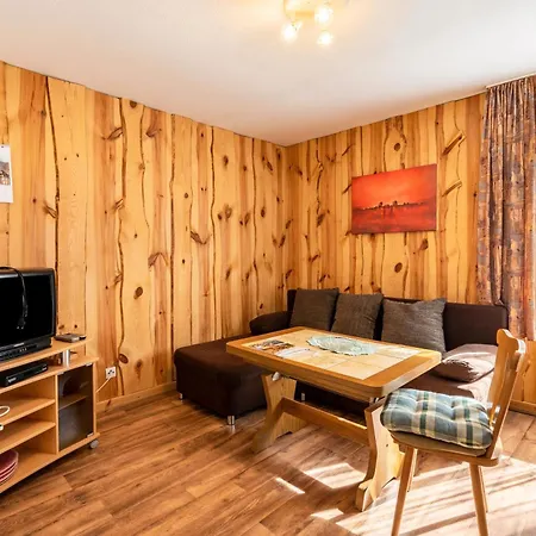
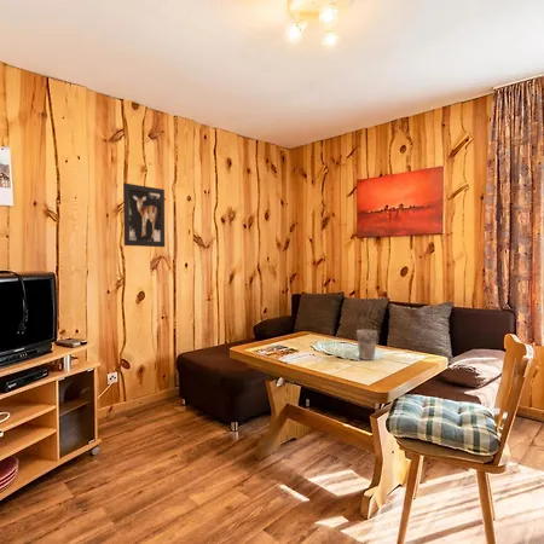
+ wall art [122,181,166,248]
+ cup [355,329,378,361]
